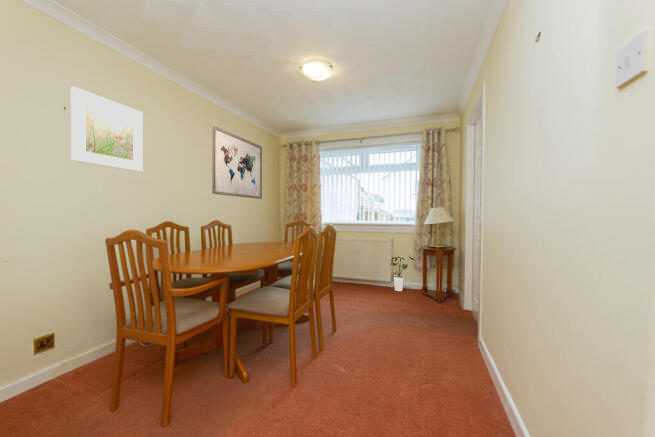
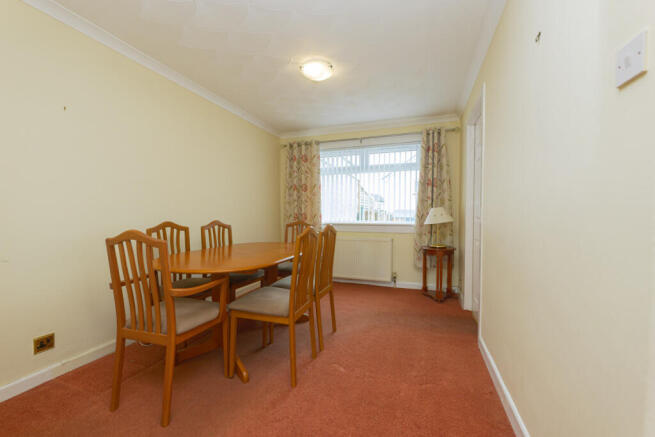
- wall art [211,125,263,200]
- house plant [389,254,415,292]
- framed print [70,85,144,173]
